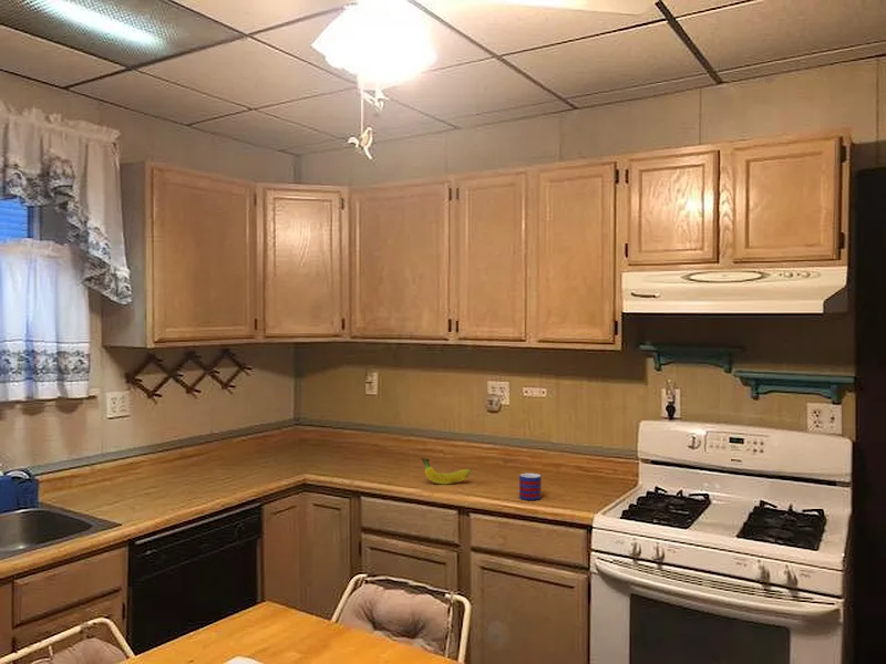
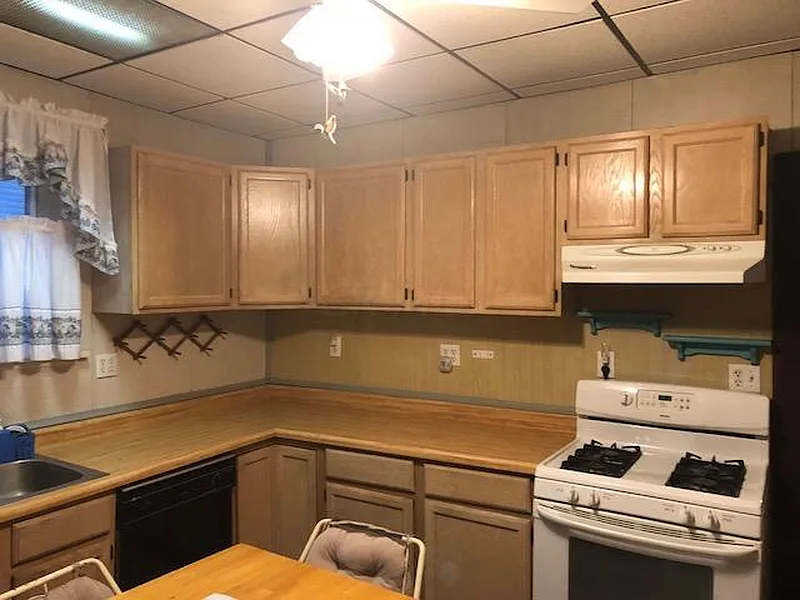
- mug [518,473,543,501]
- fruit [420,457,472,485]
